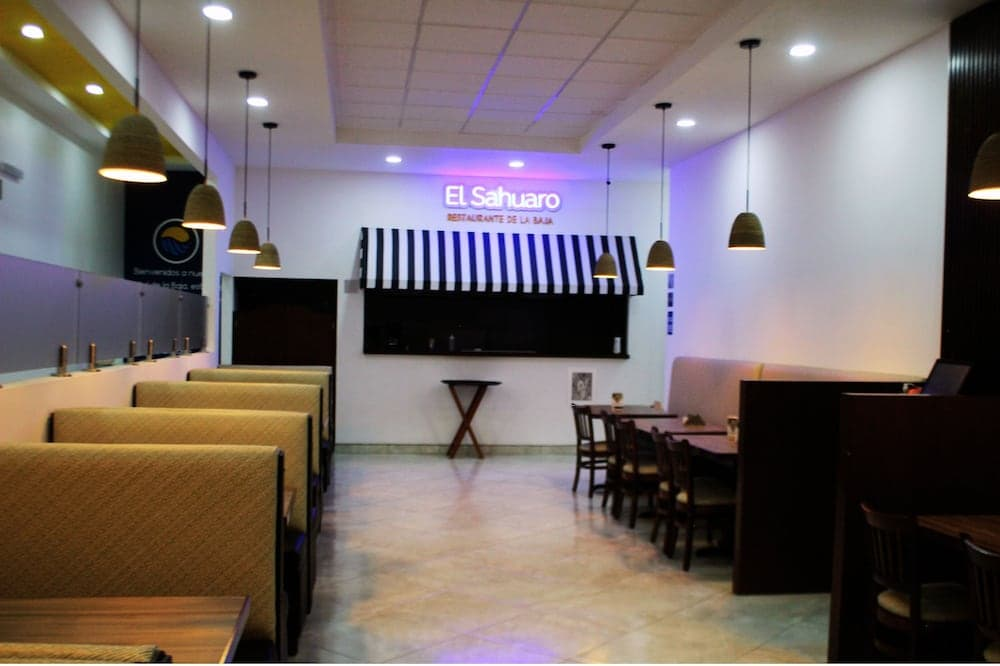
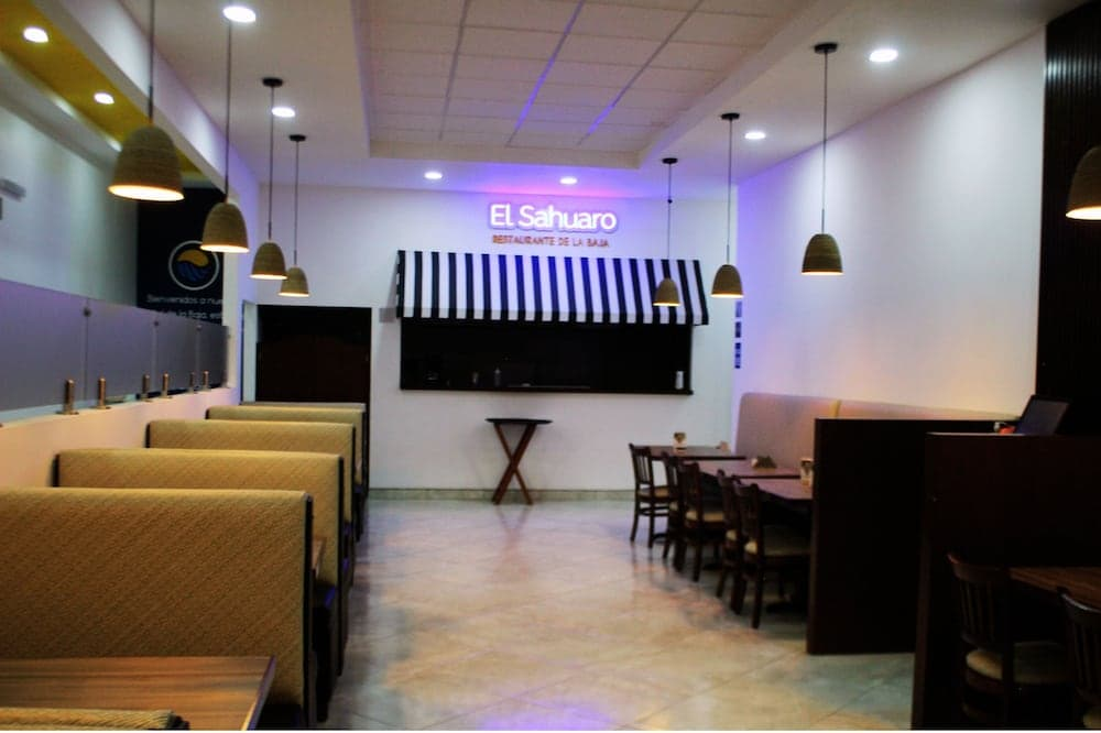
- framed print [565,366,598,406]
